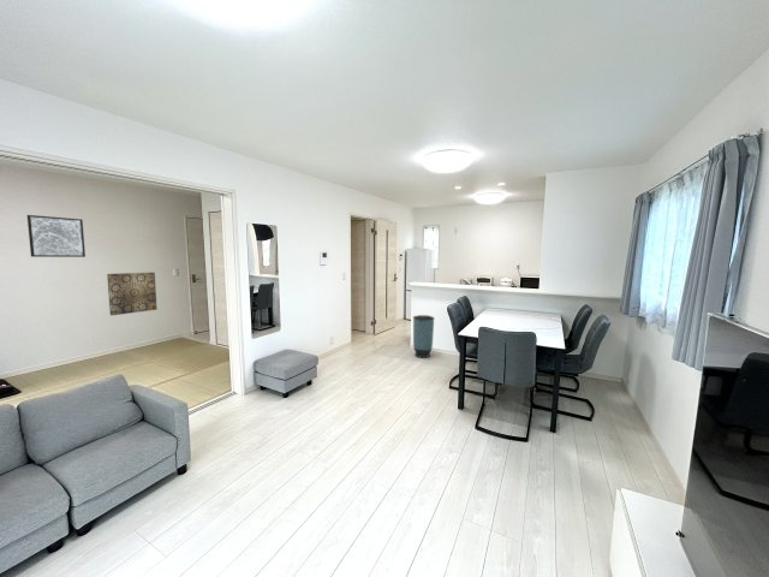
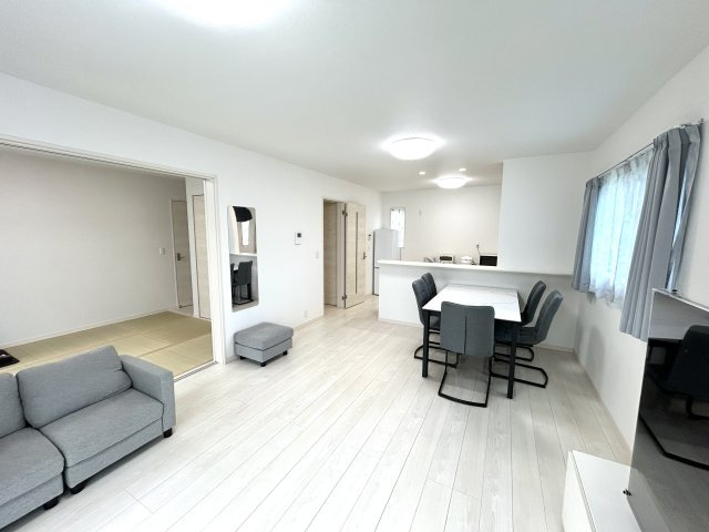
- wall art [26,214,87,258]
- wall art [106,272,159,316]
- trash can [412,314,435,359]
